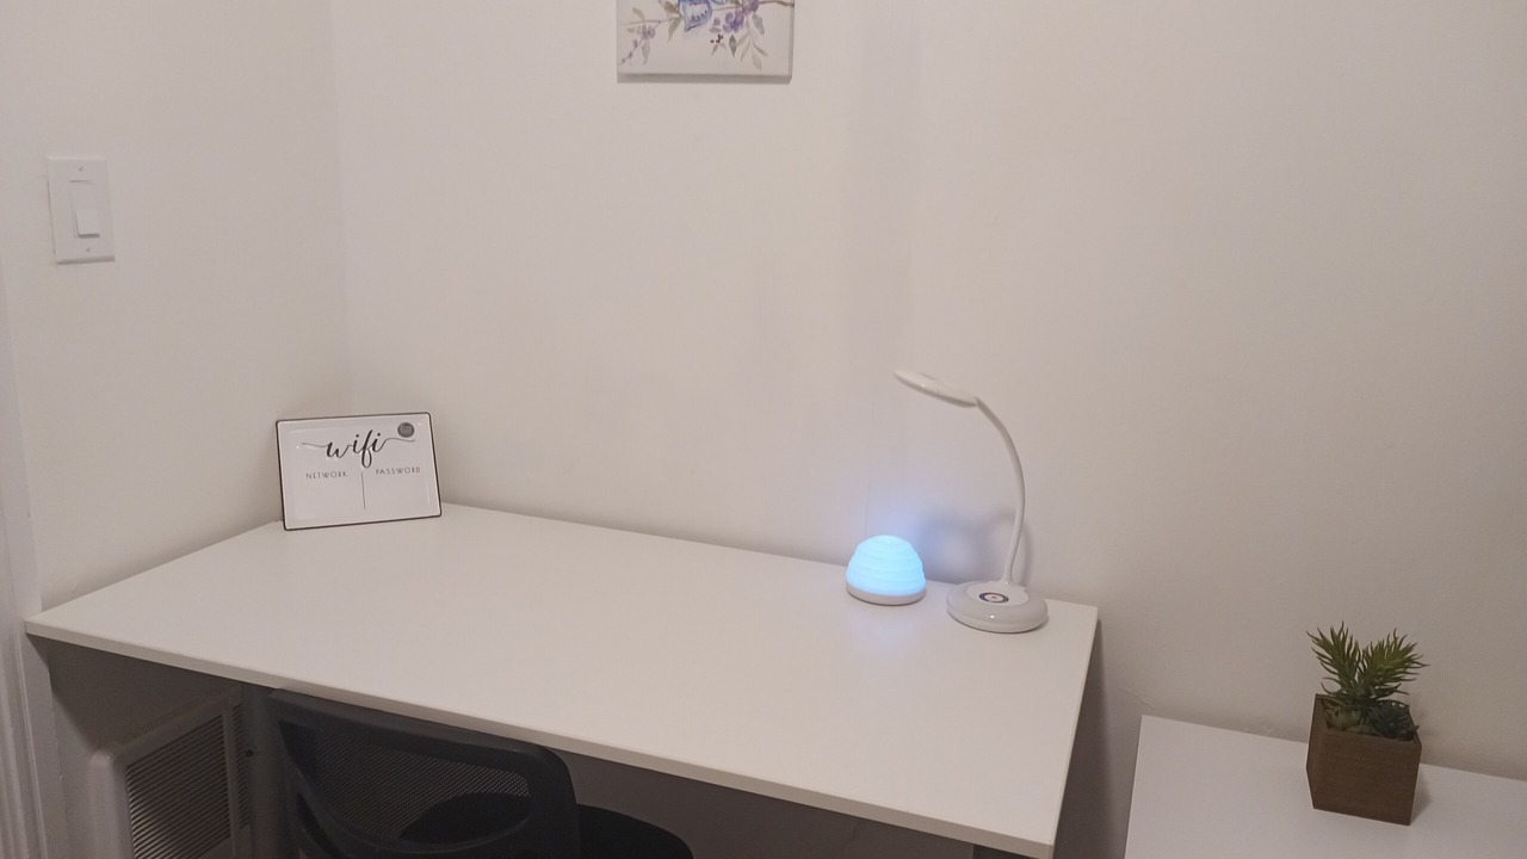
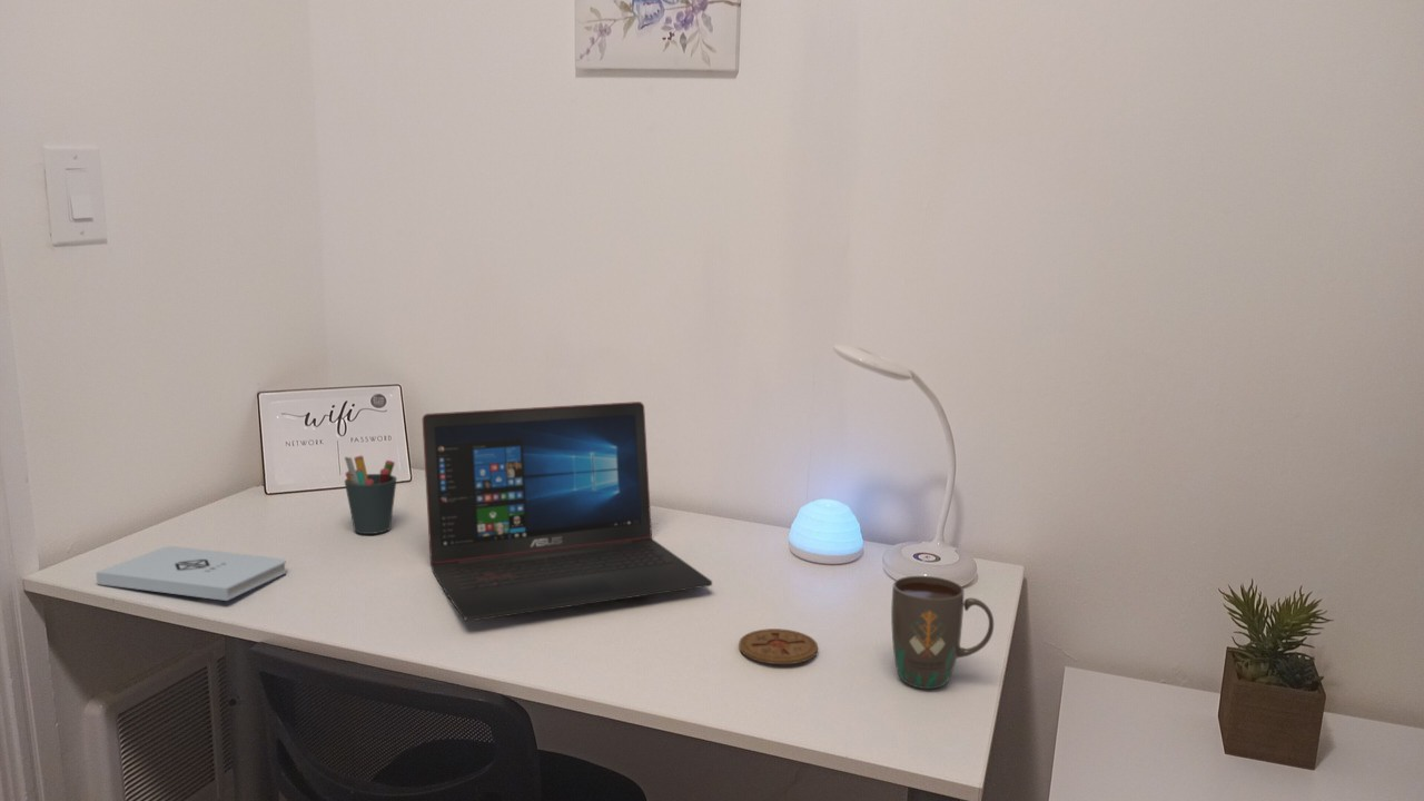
+ coaster [738,627,819,665]
+ mug [890,575,995,690]
+ pen holder [344,455,398,535]
+ laptop [422,400,713,622]
+ notepad [95,545,288,602]
